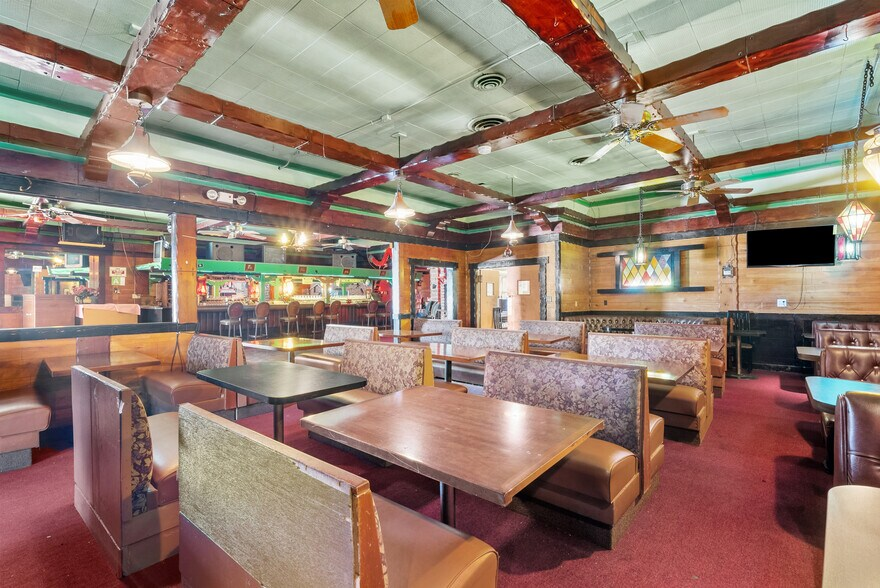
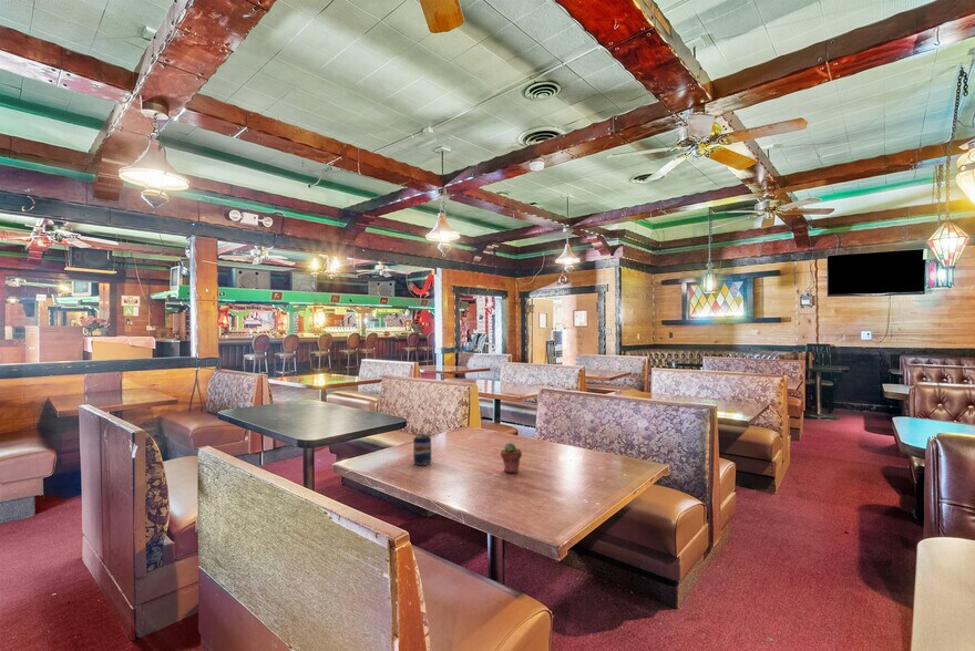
+ beverage can [412,434,432,466]
+ potted succulent [500,442,523,474]
